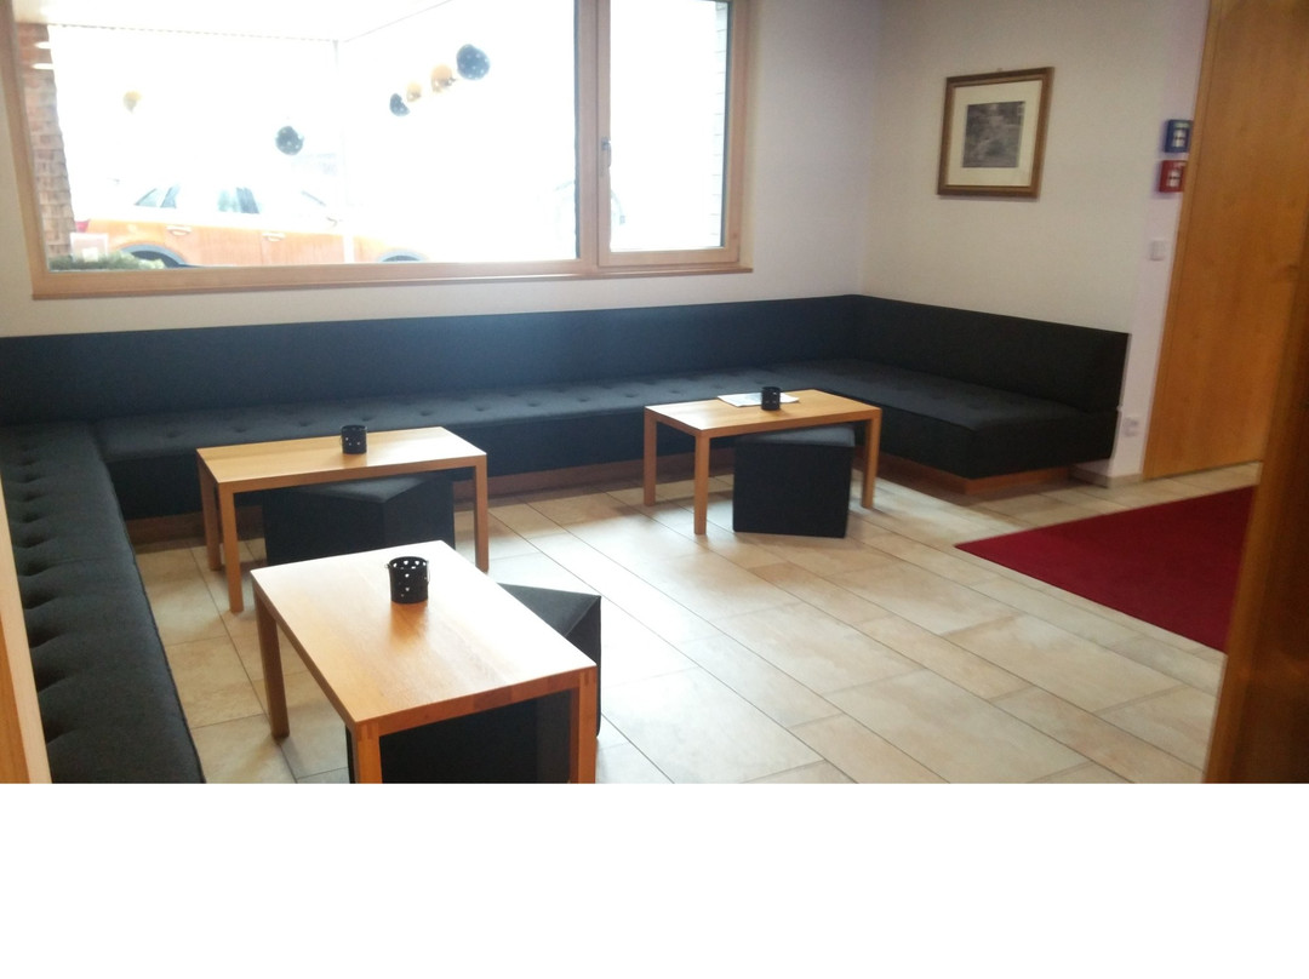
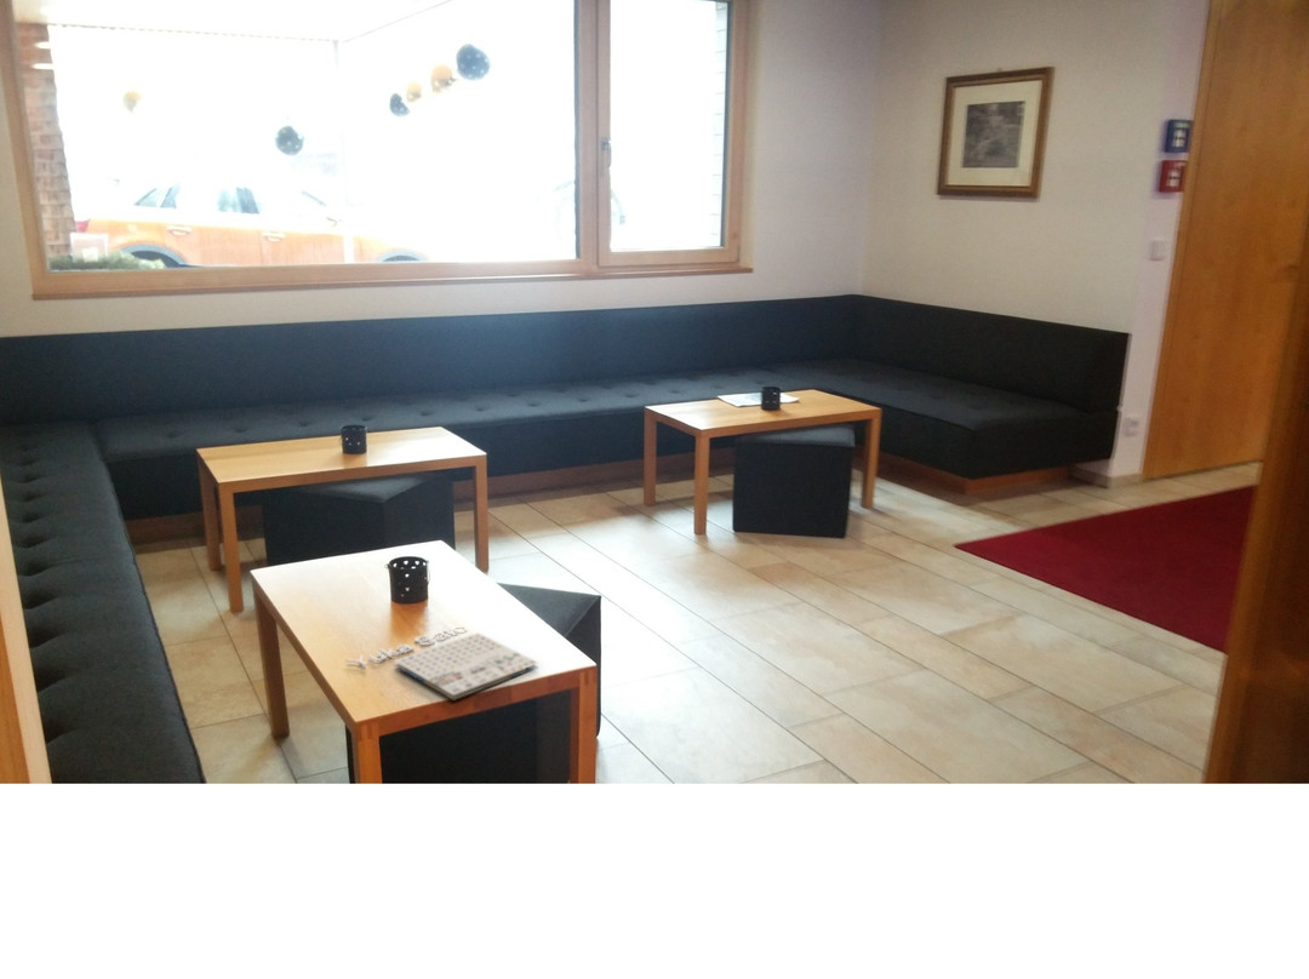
+ magazine [344,625,539,702]
